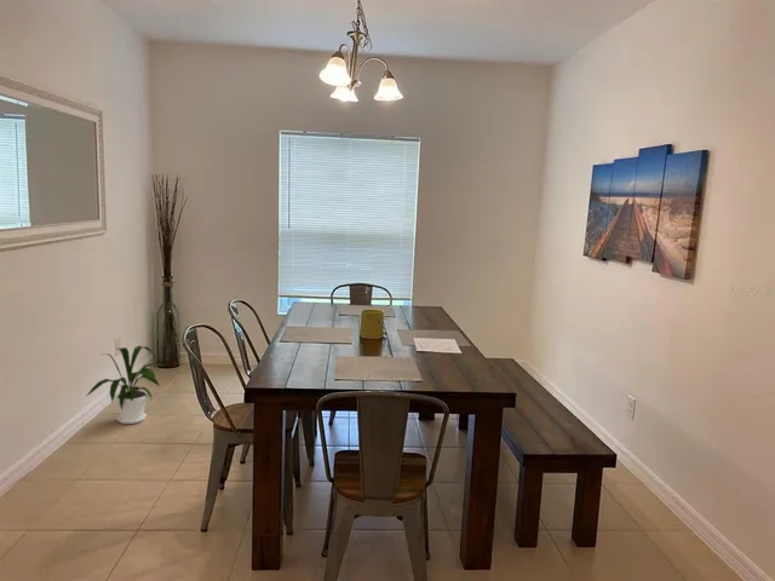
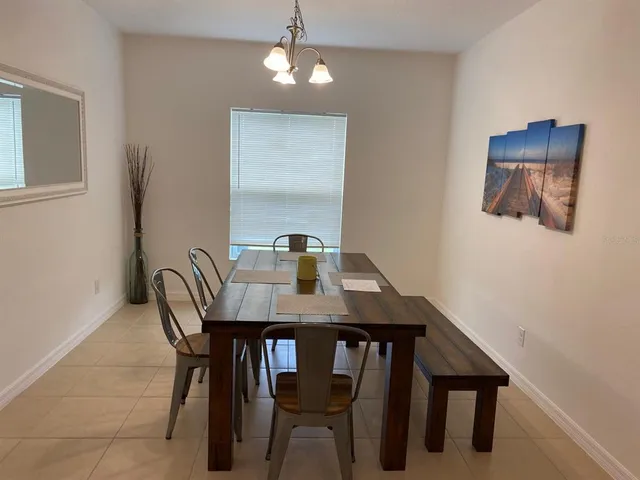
- house plant [84,345,163,425]
